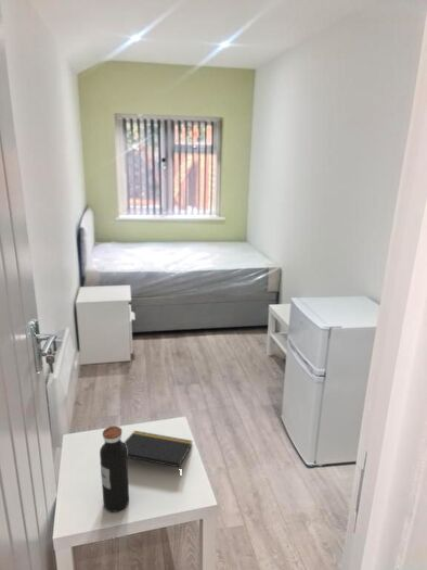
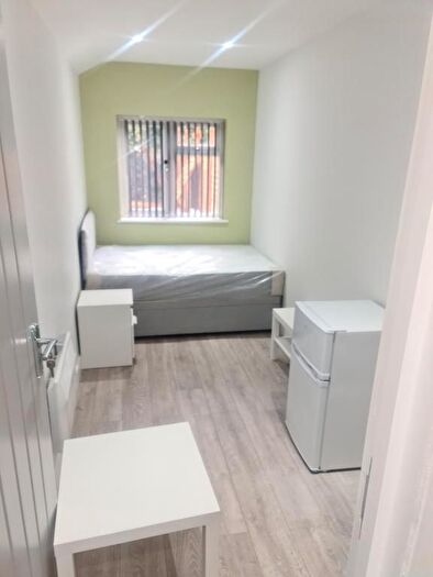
- notepad [124,430,193,468]
- water bottle [99,426,130,514]
